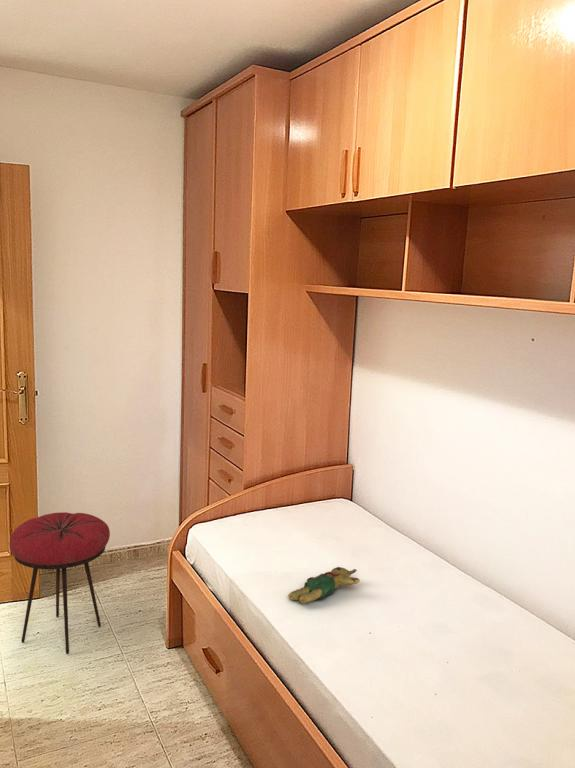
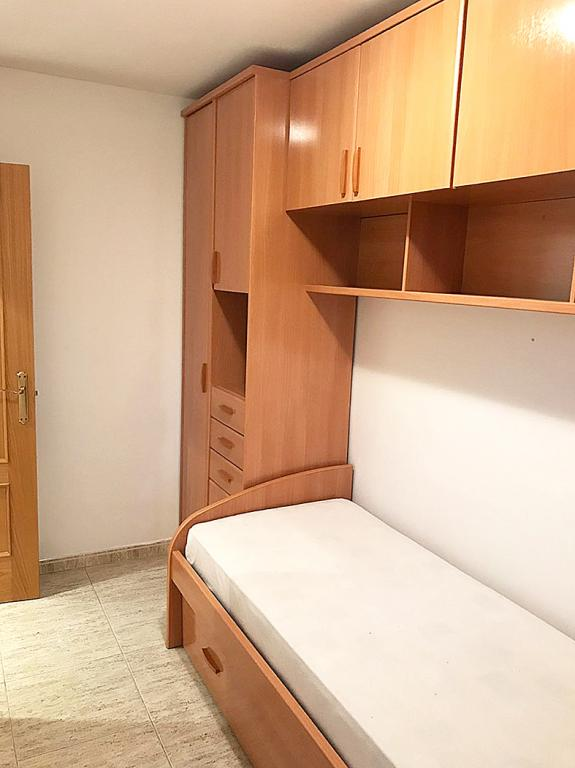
- teddy bear [287,566,361,605]
- stool [8,511,111,655]
